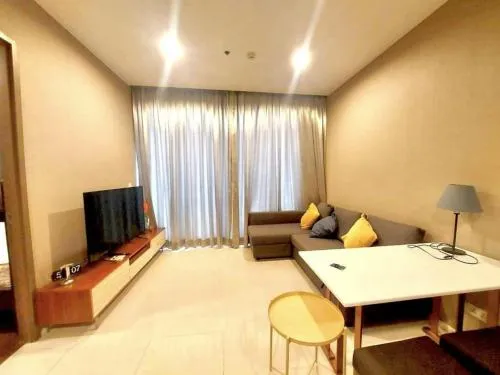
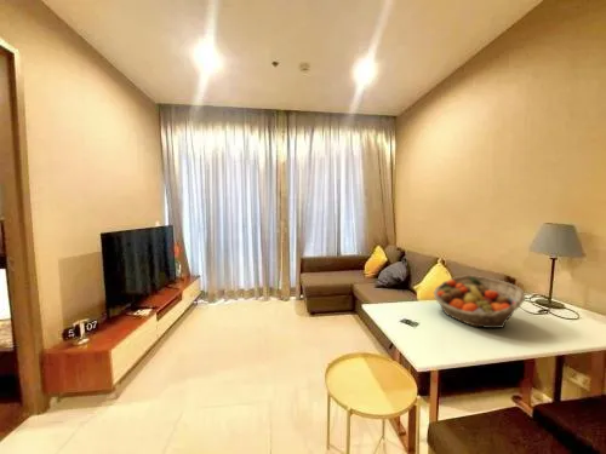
+ fruit basket [433,275,526,329]
